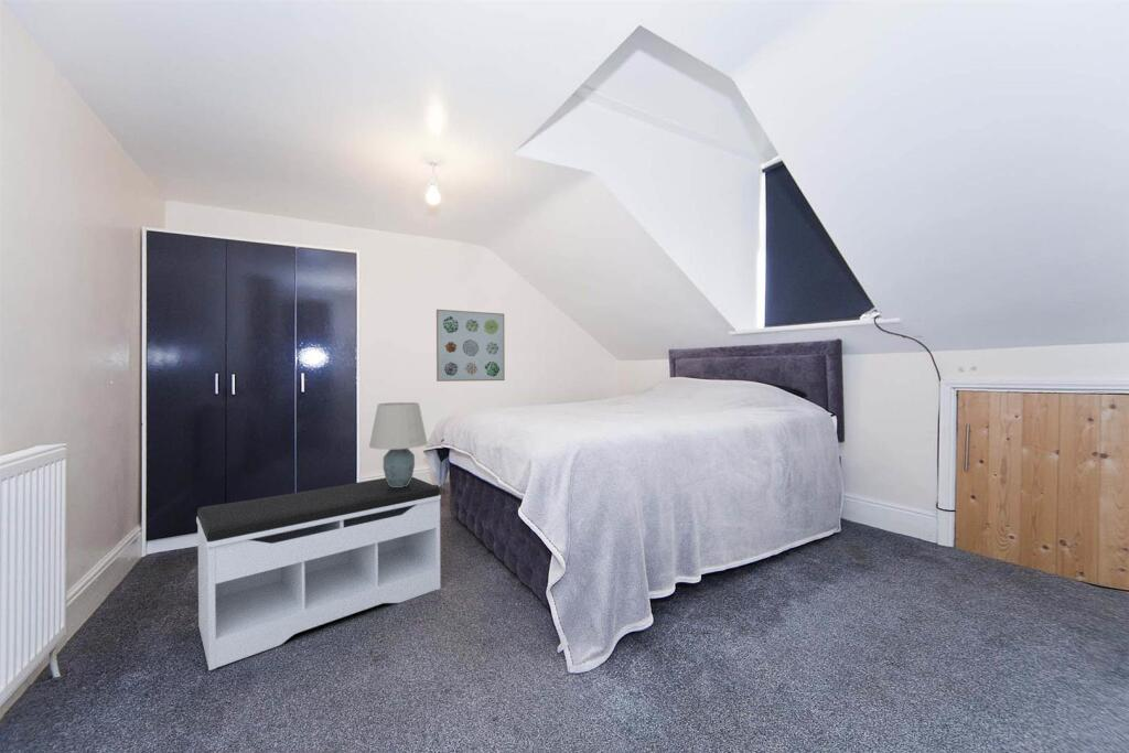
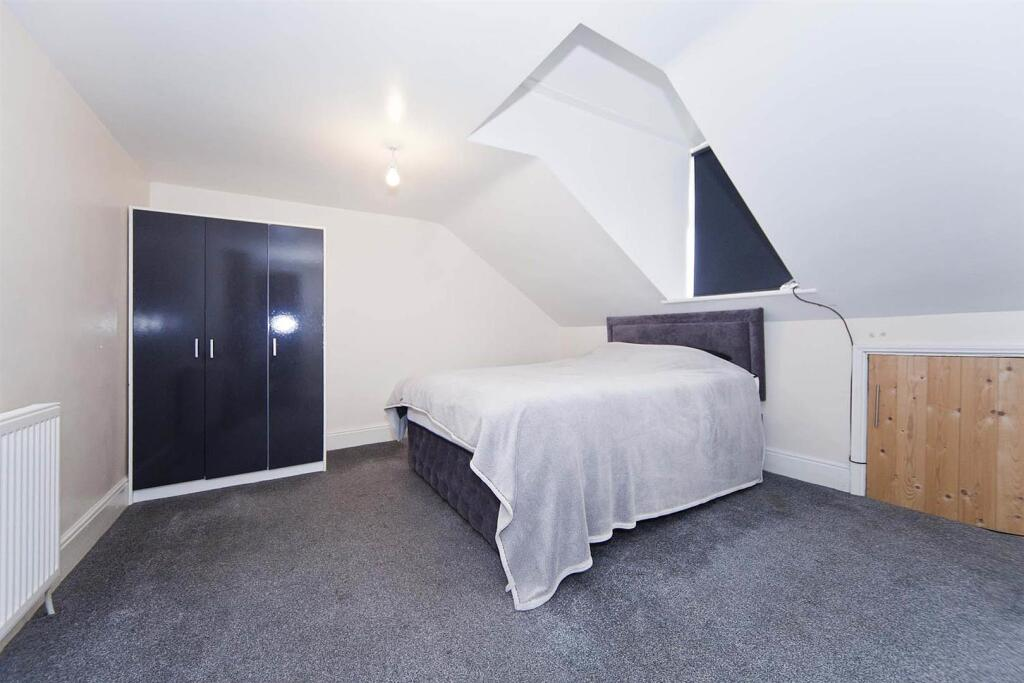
- table lamp [368,401,428,487]
- bench [195,476,442,671]
- wall art [436,309,506,383]
